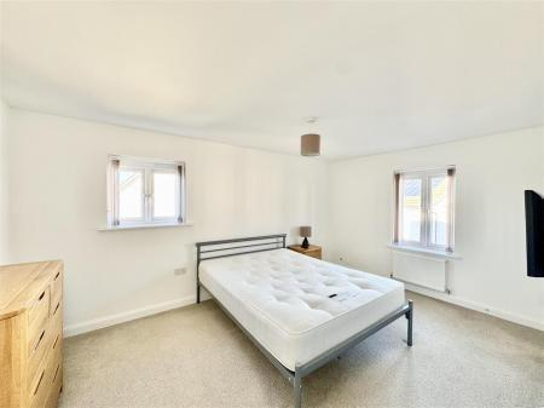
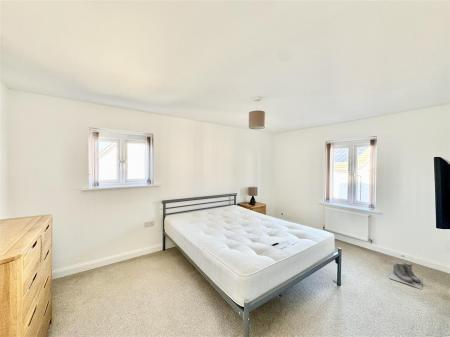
+ boots [388,262,423,290]
